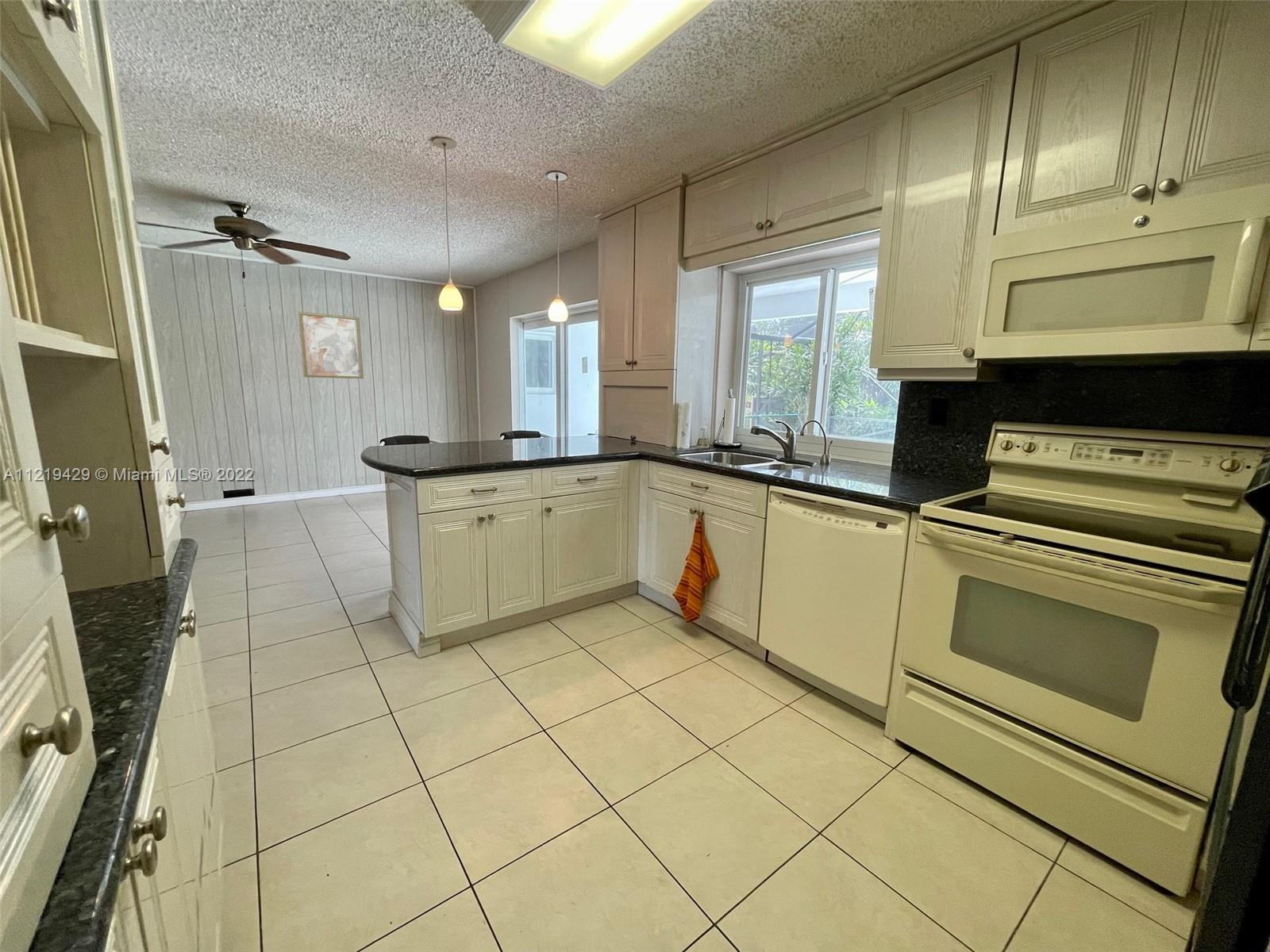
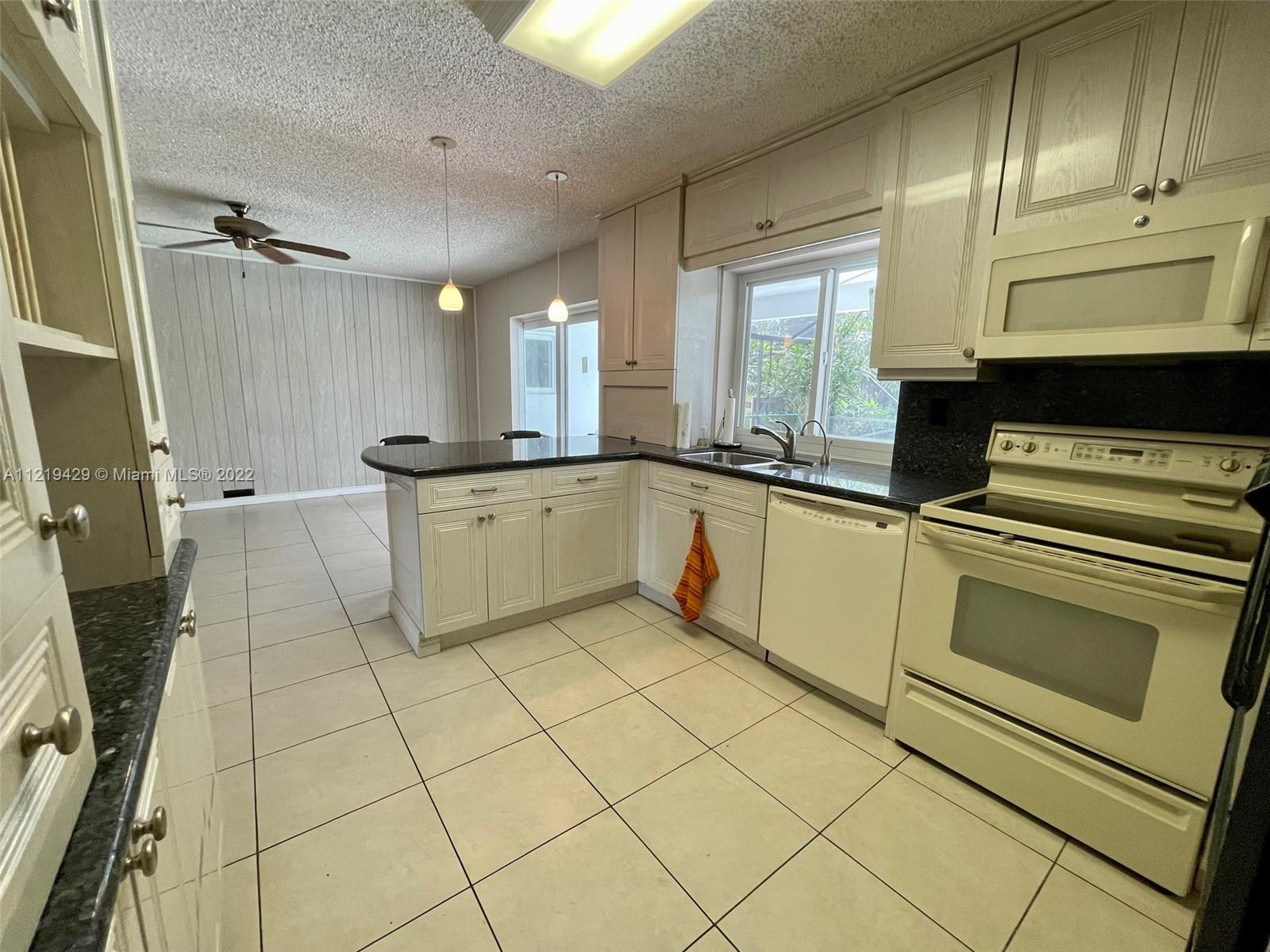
- wall art [298,311,364,379]
